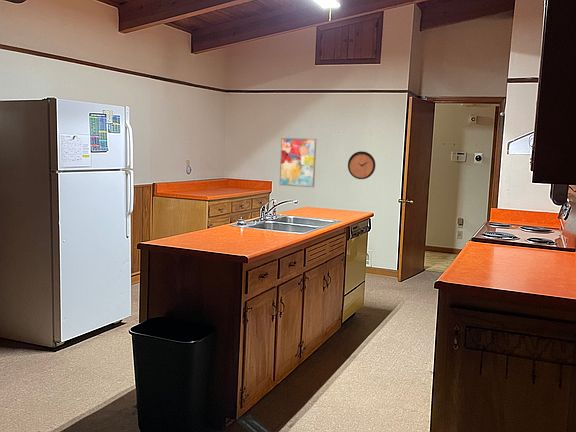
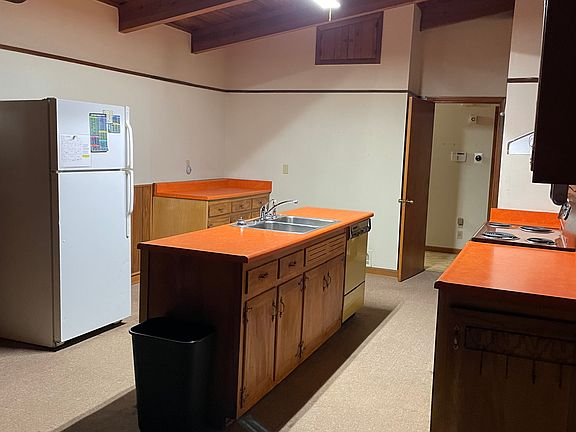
- wall art [279,137,317,188]
- clock [347,150,376,180]
